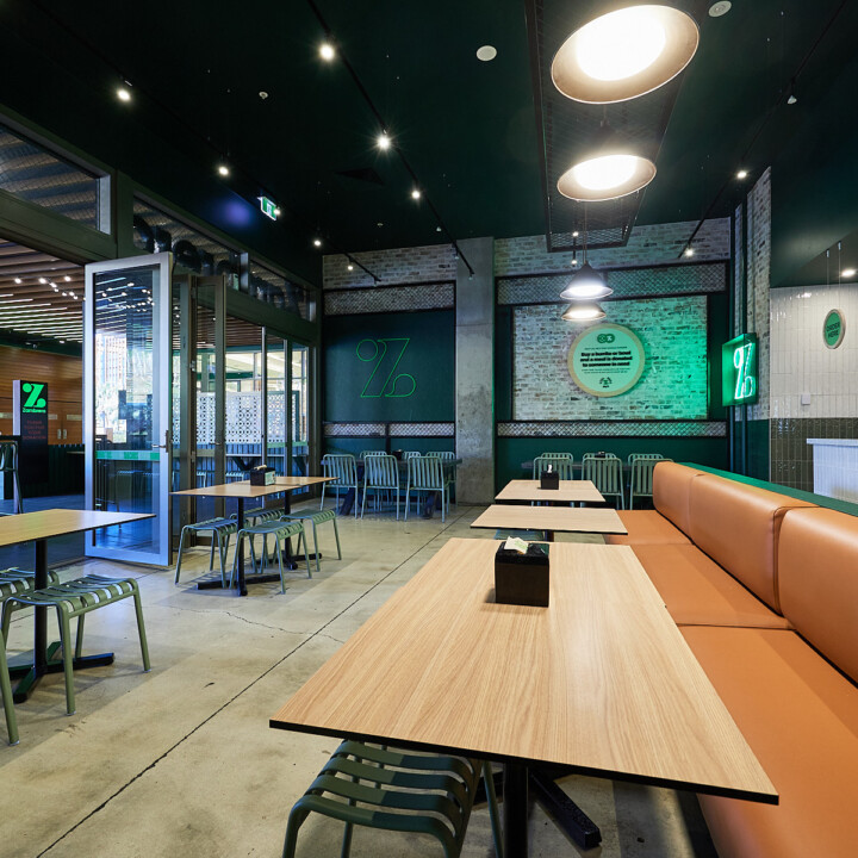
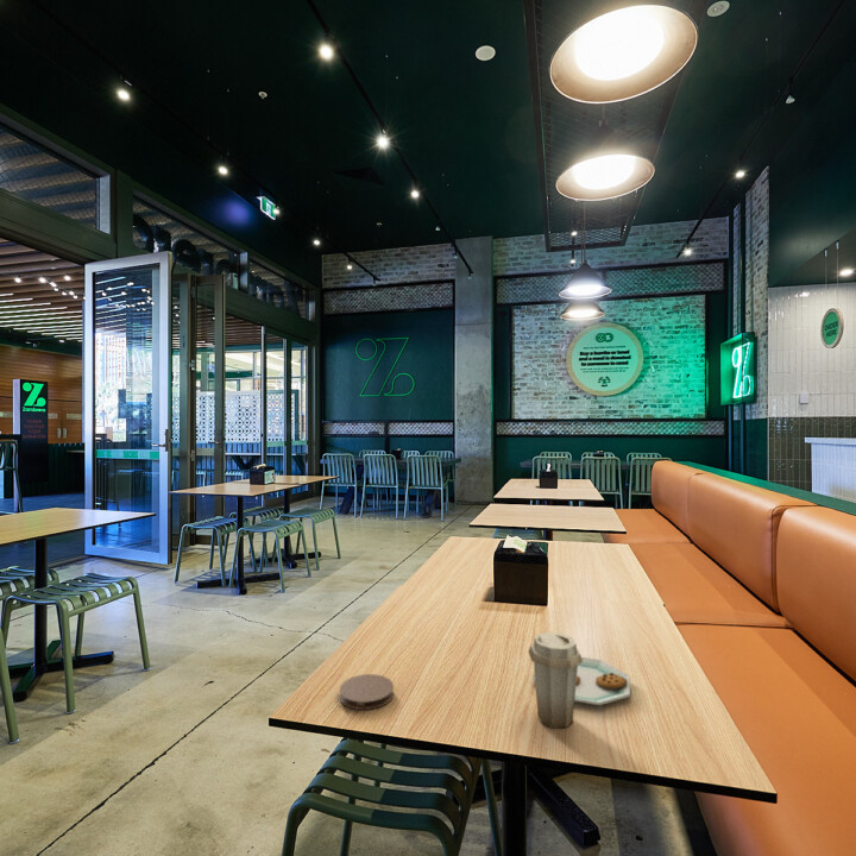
+ coaster [339,673,395,711]
+ plate [528,631,631,729]
